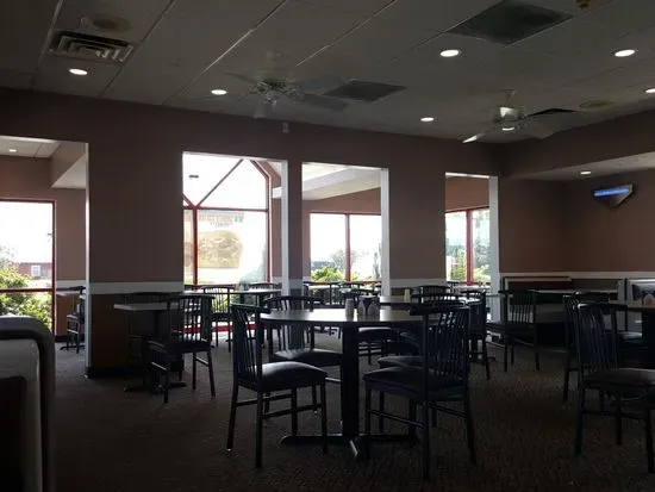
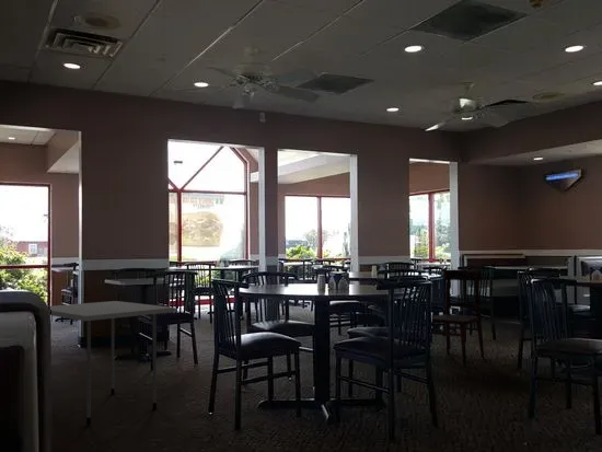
+ dining chair [431,268,485,367]
+ dining table [49,300,177,426]
